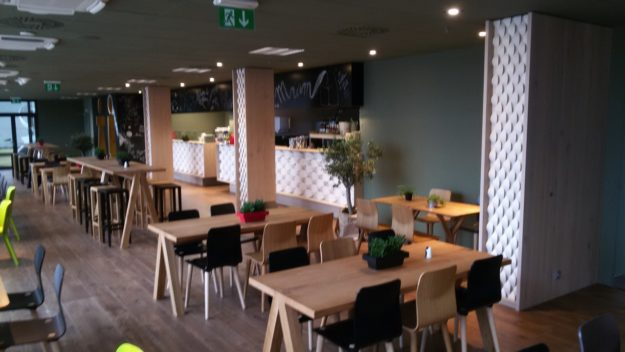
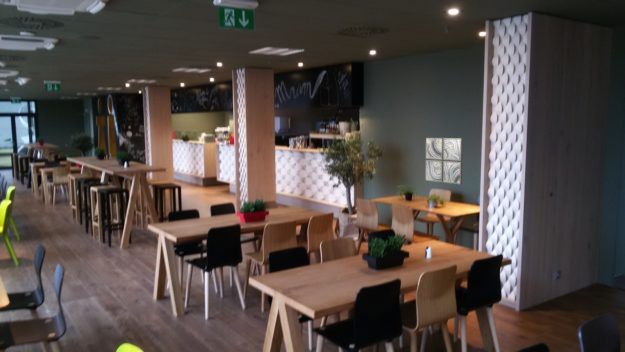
+ wall art [424,137,464,185]
